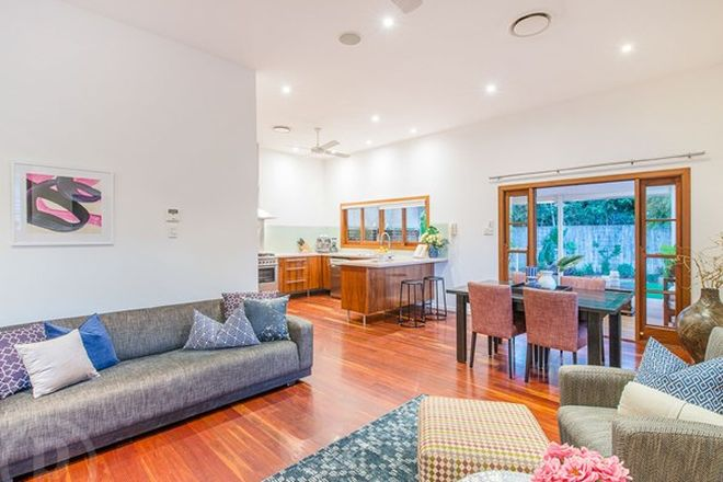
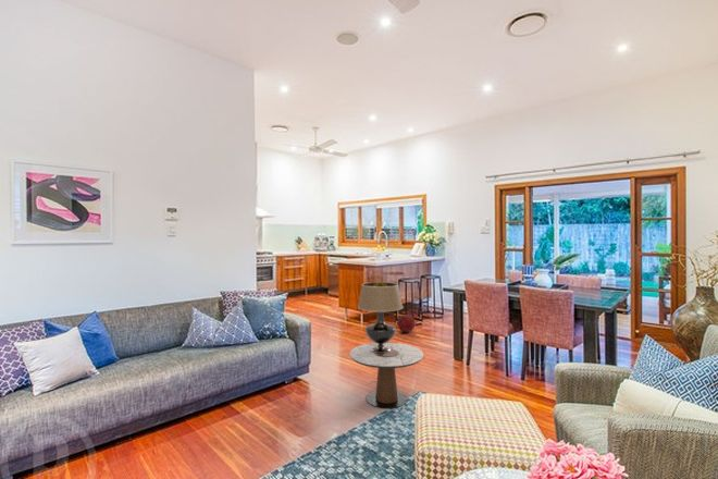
+ side table [348,342,424,409]
+ table lamp [357,281,404,353]
+ ball [396,314,417,333]
